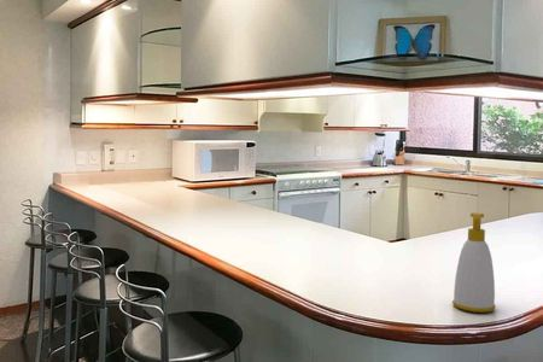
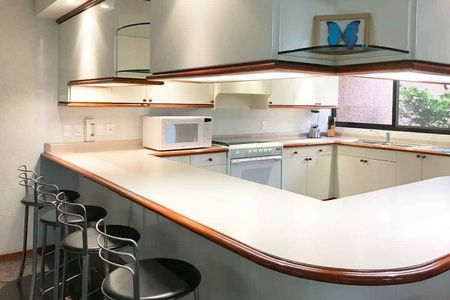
- soap bottle [451,211,497,314]
